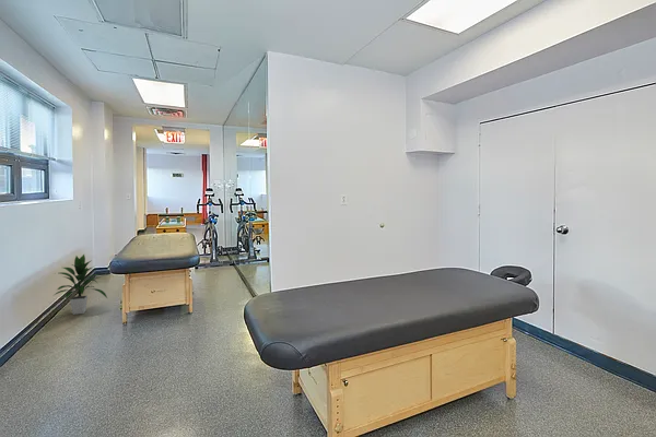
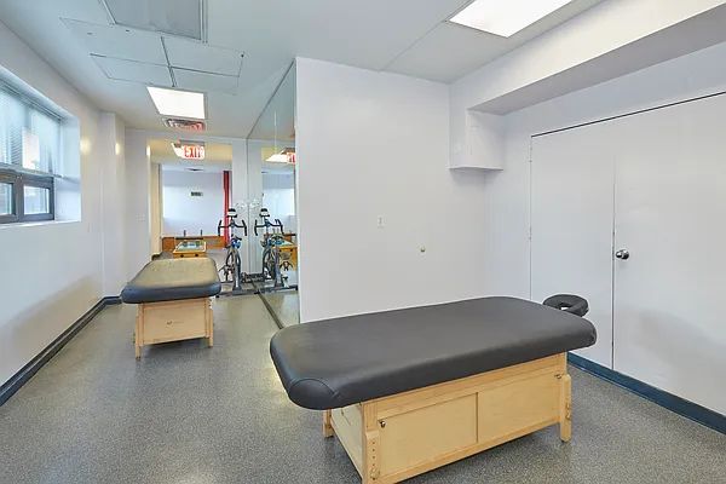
- indoor plant [51,253,108,316]
